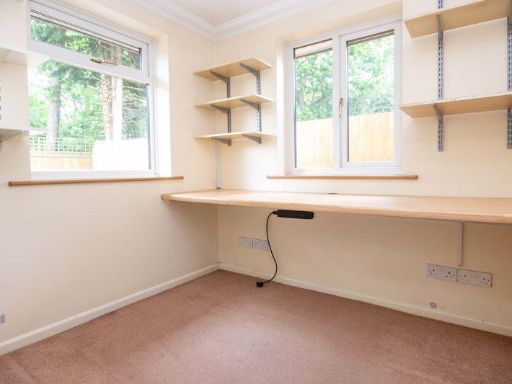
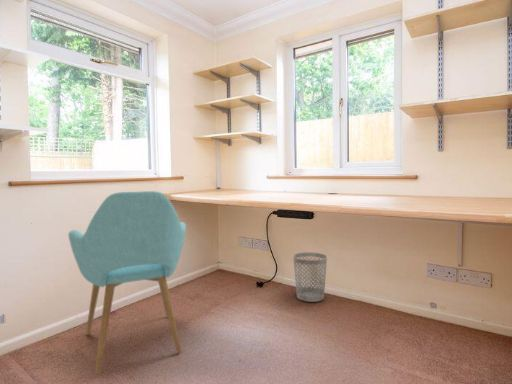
+ chair [67,190,187,375]
+ wastebasket [292,251,328,303]
